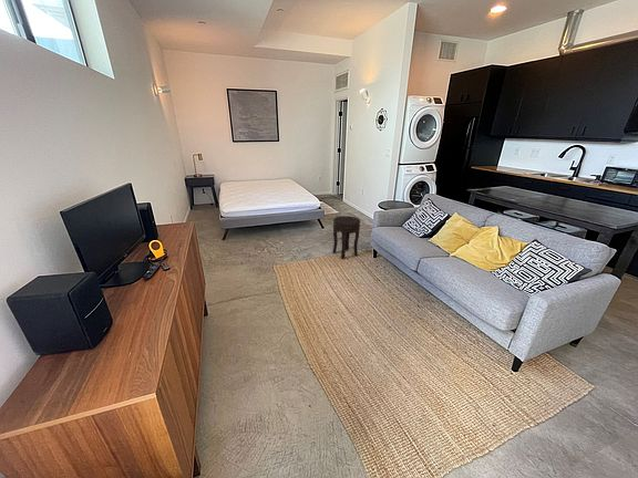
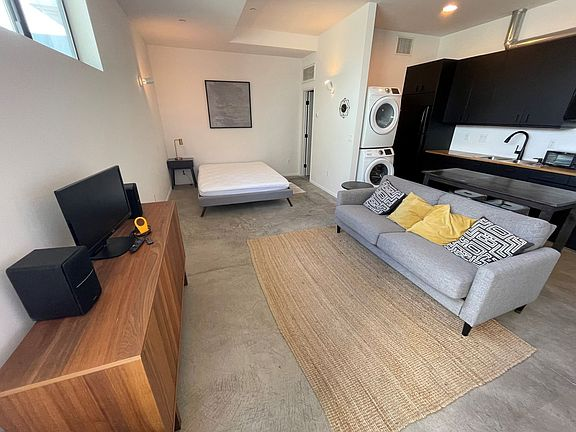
- side table [332,215,361,260]
